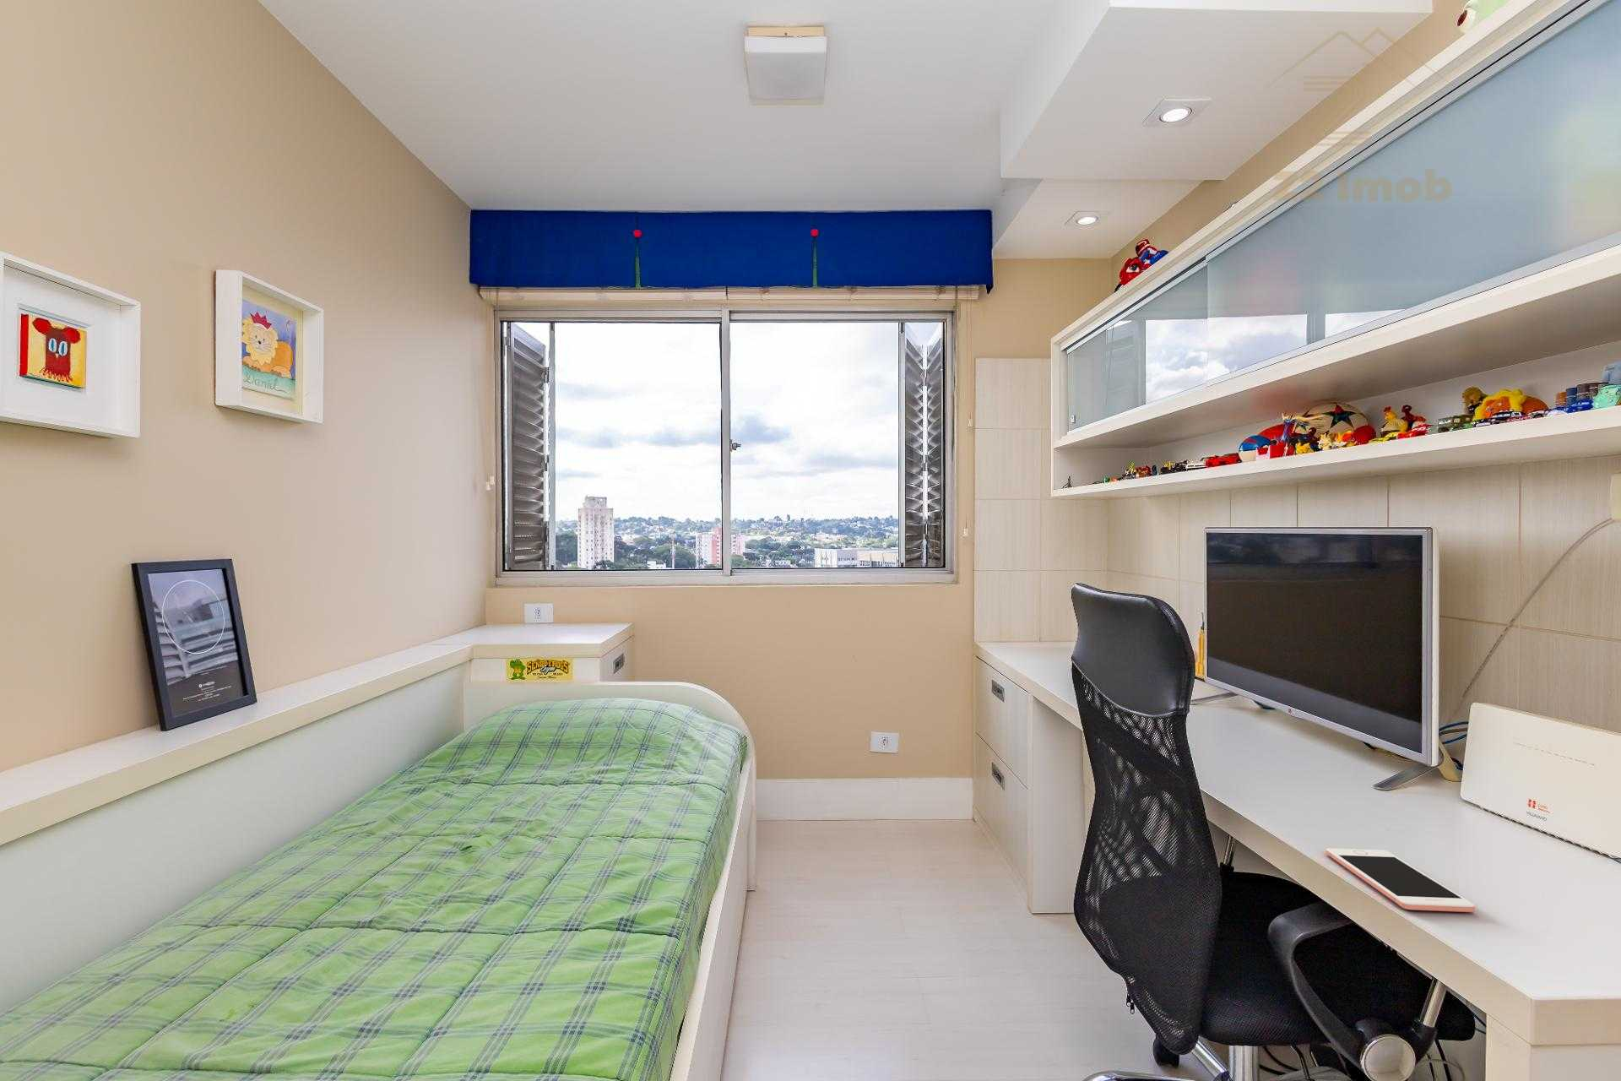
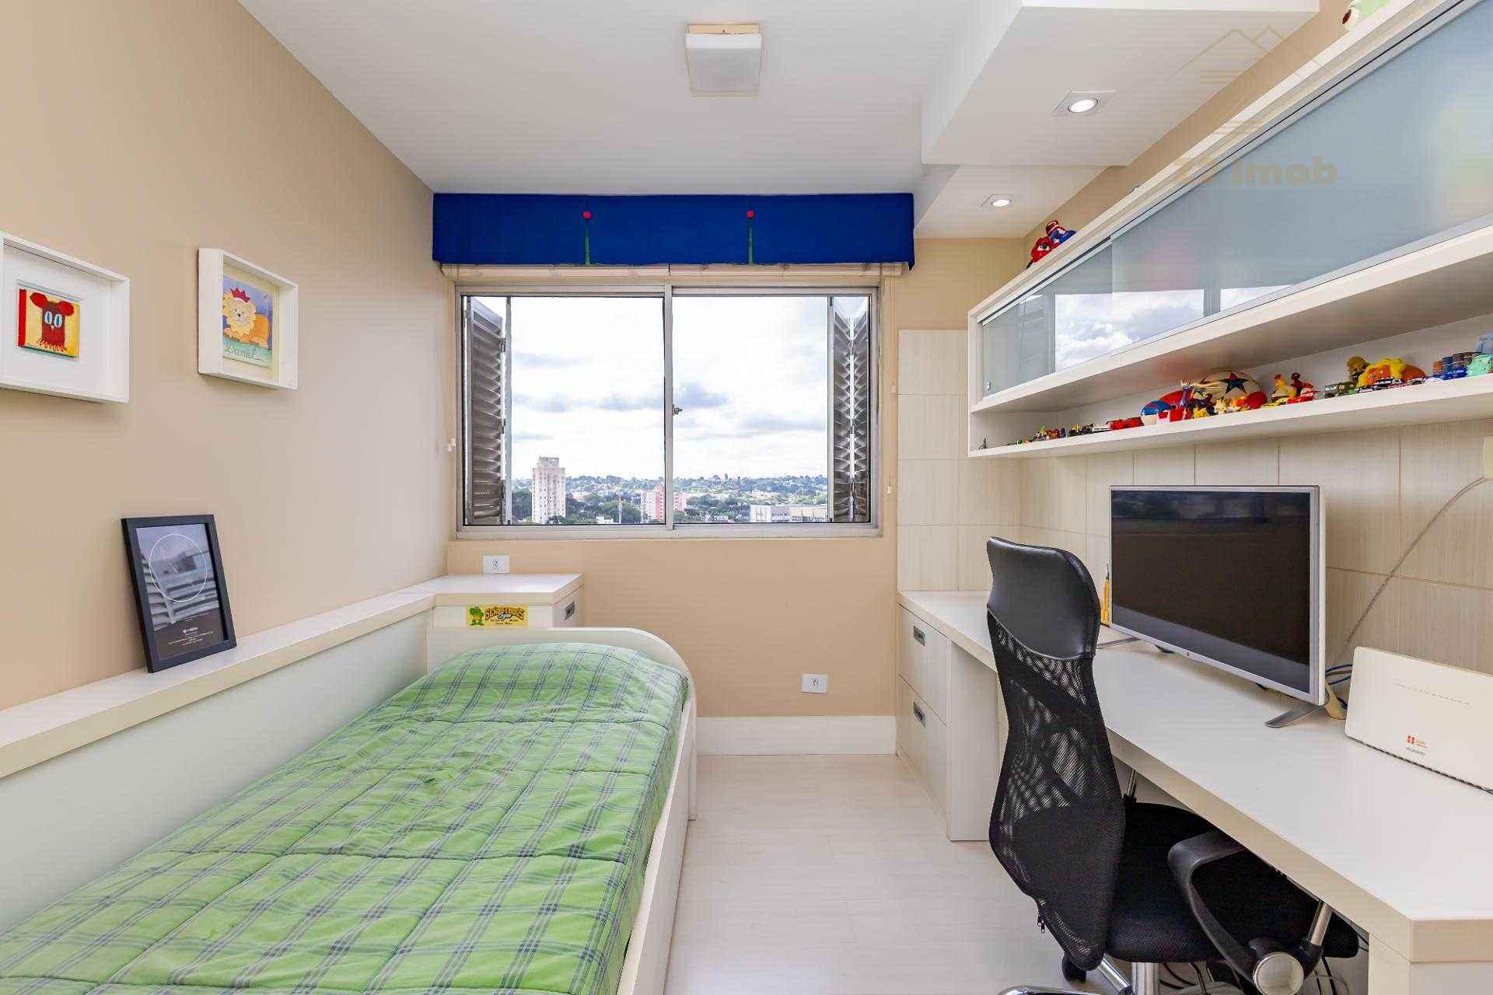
- cell phone [1326,848,1476,913]
